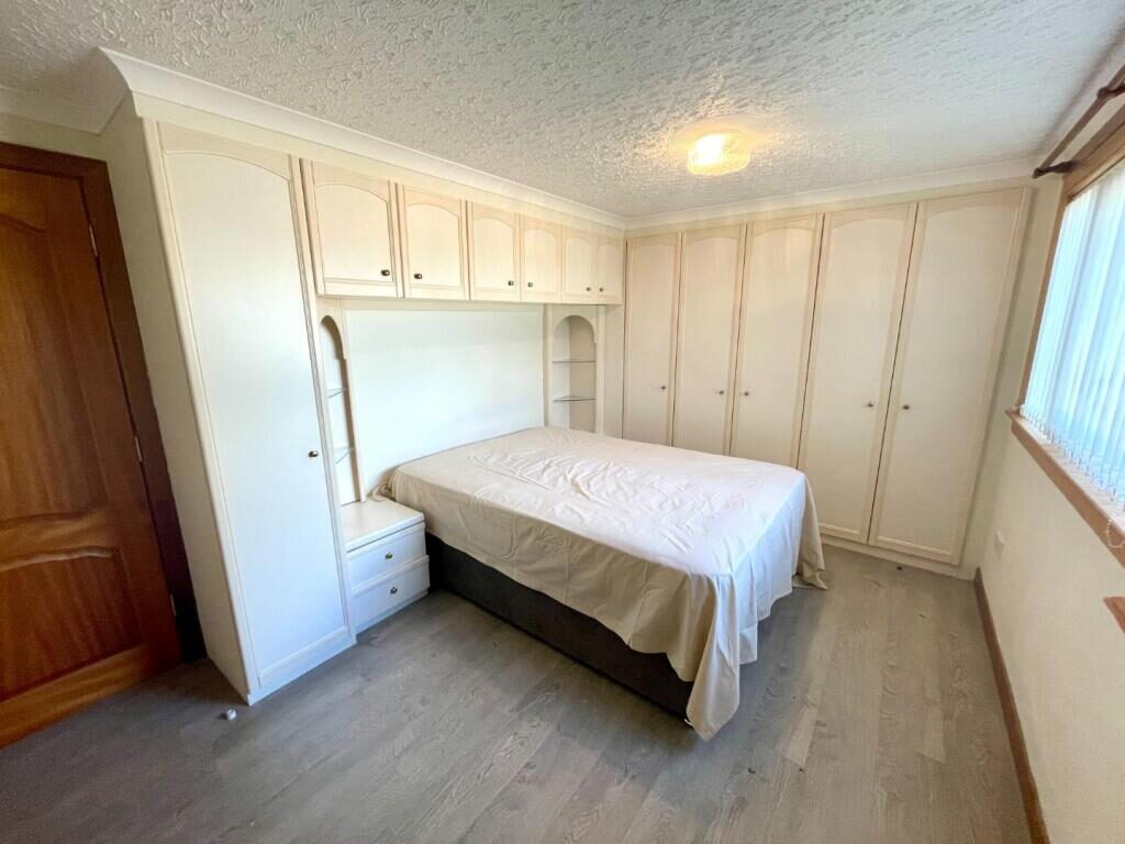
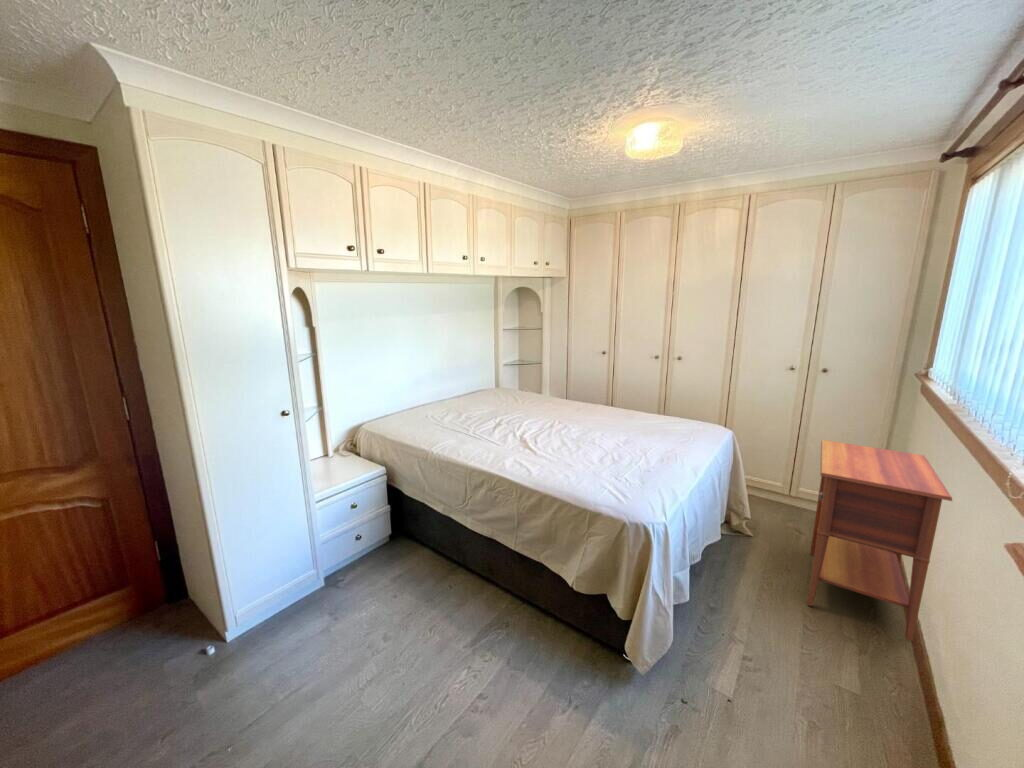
+ nightstand [806,439,953,642]
